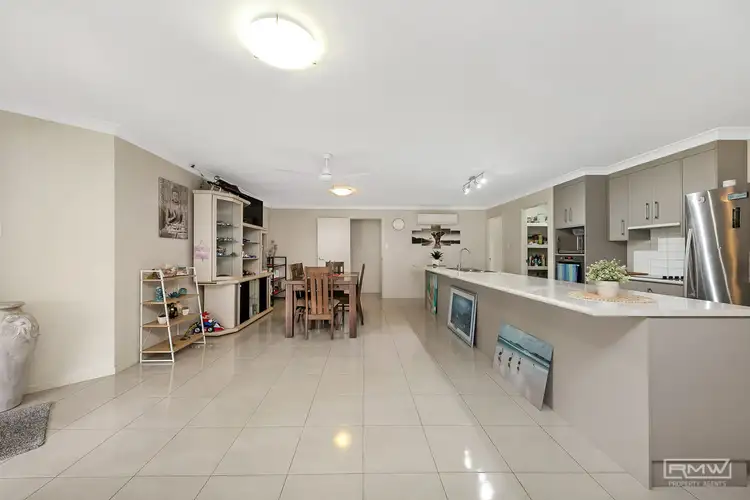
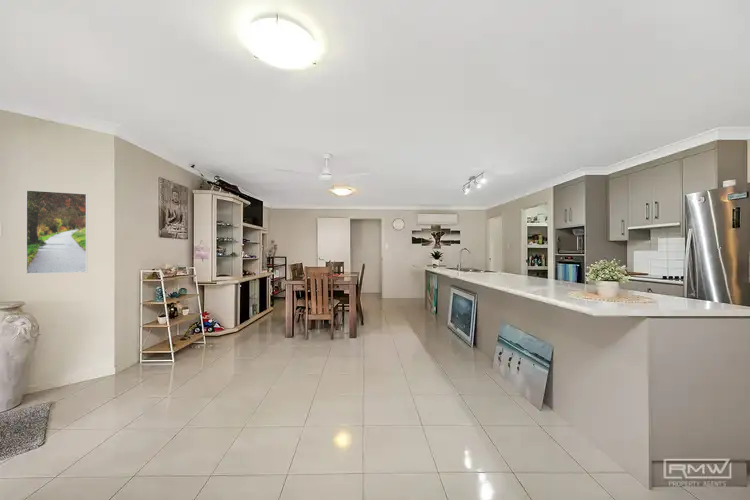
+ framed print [25,189,88,275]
